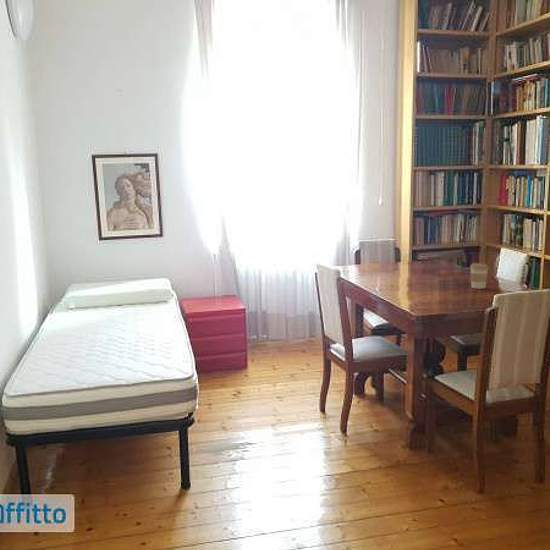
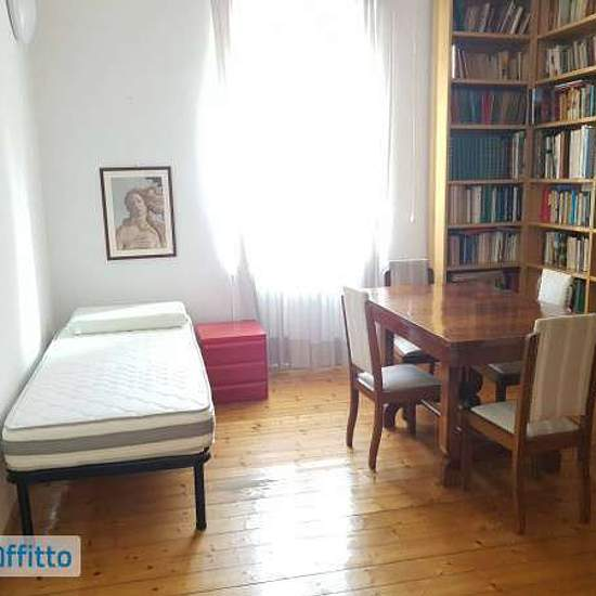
- coffee cup [469,262,490,290]
